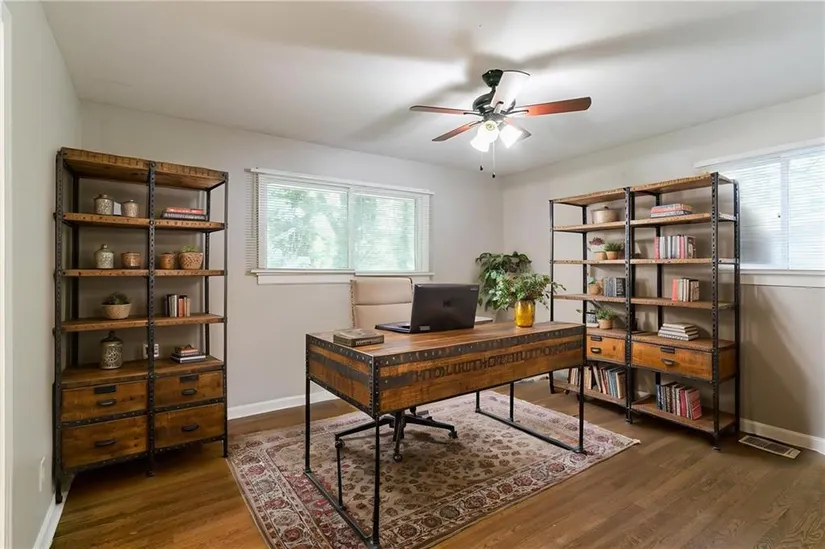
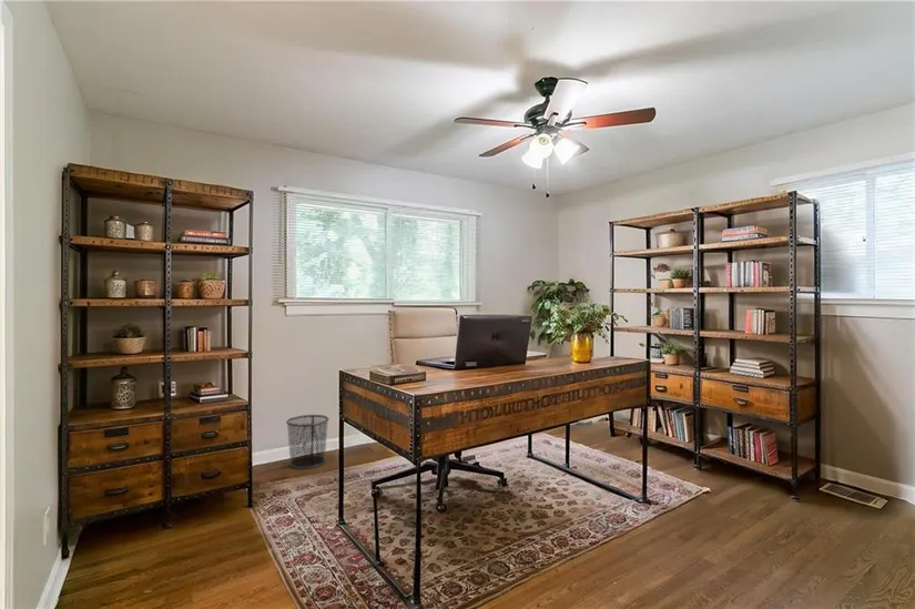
+ waste bin [285,414,329,470]
